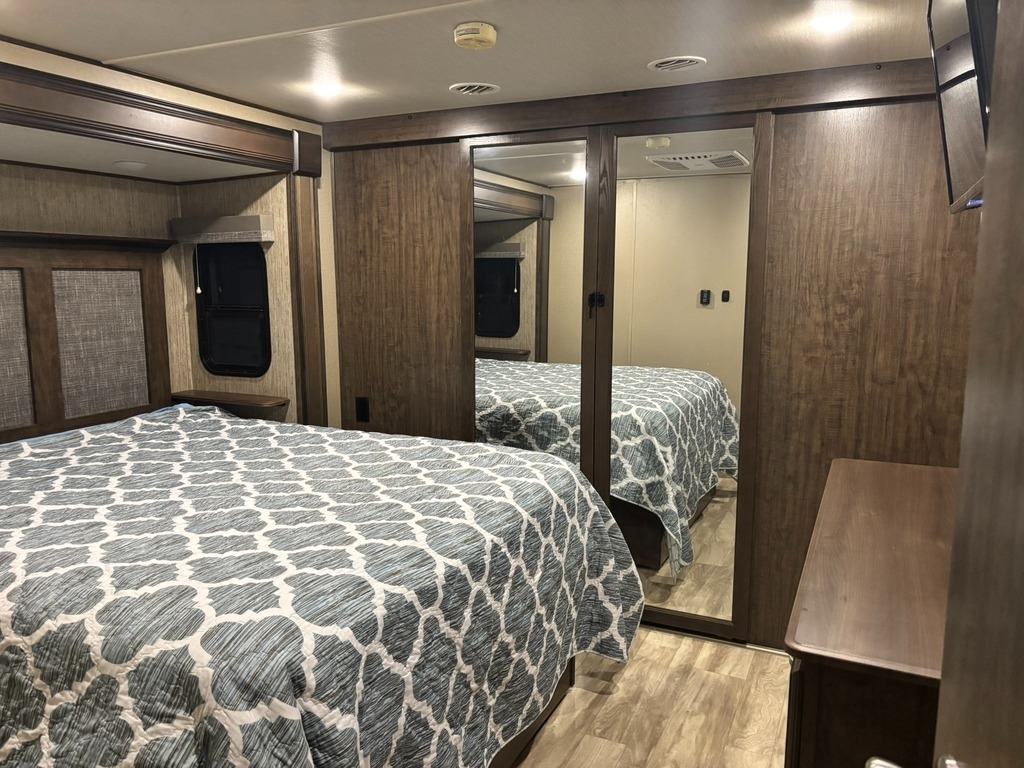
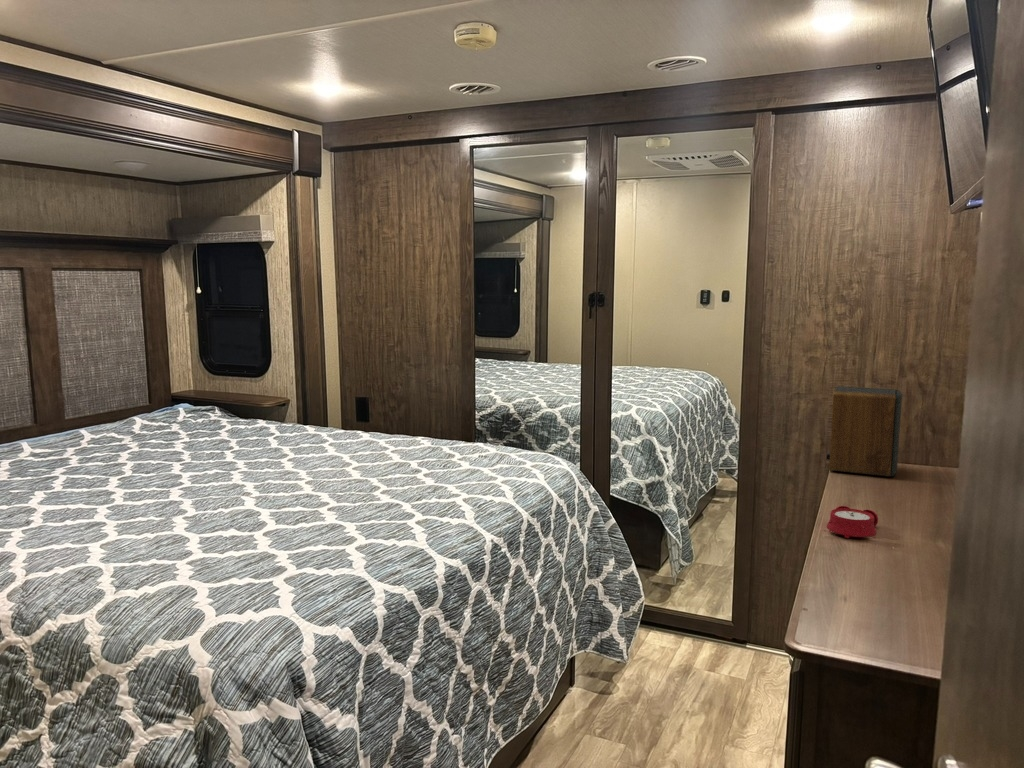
+ alarm clock [826,505,879,539]
+ speaker [825,385,903,477]
